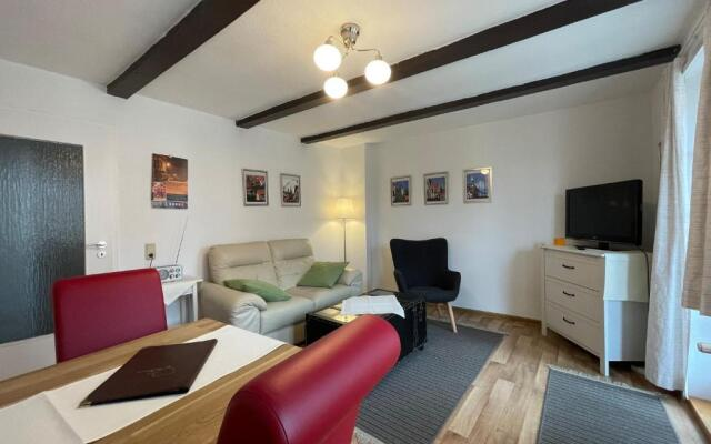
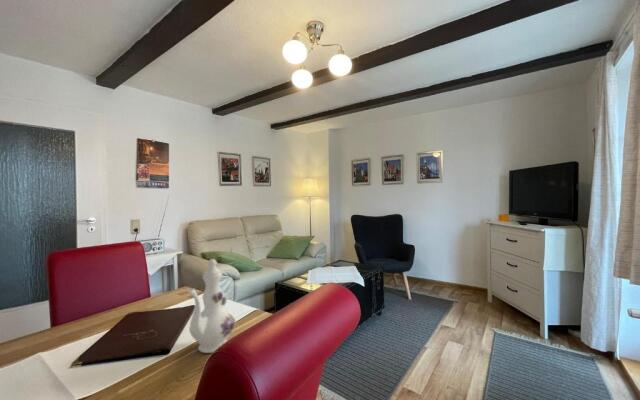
+ chinaware [187,258,237,354]
